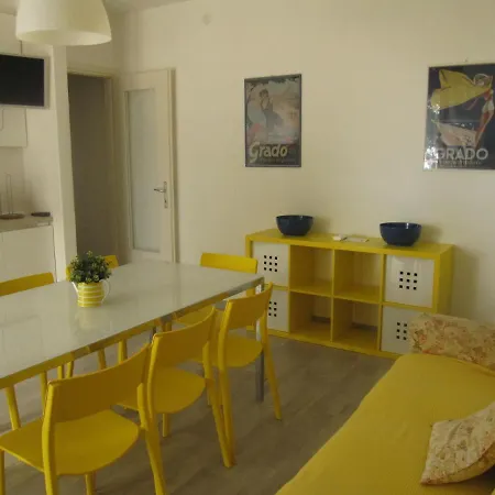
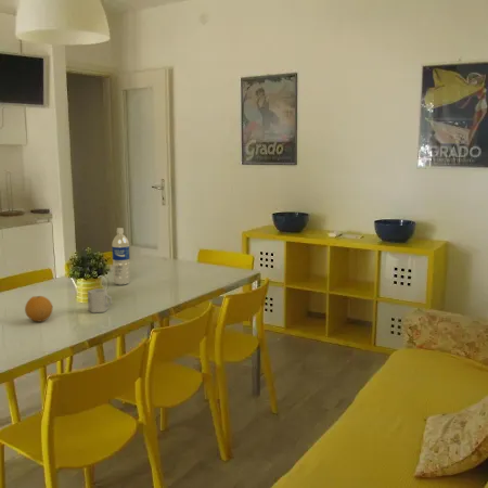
+ water bottle [111,227,131,286]
+ cup [87,287,113,314]
+ fruit [24,295,54,322]
